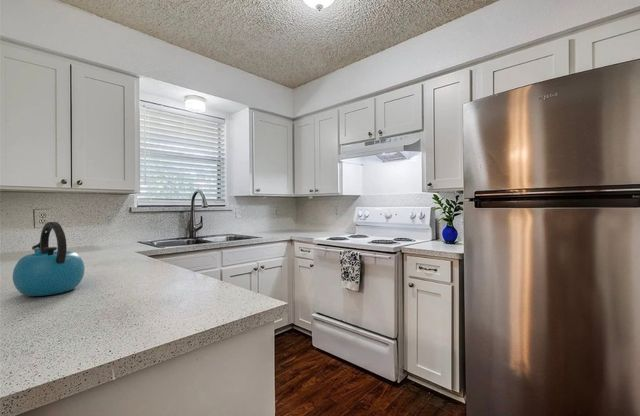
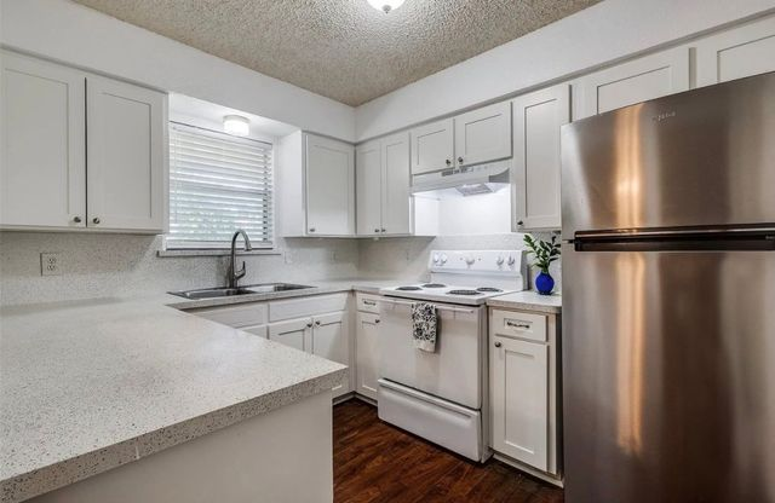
- kettle [12,221,85,297]
